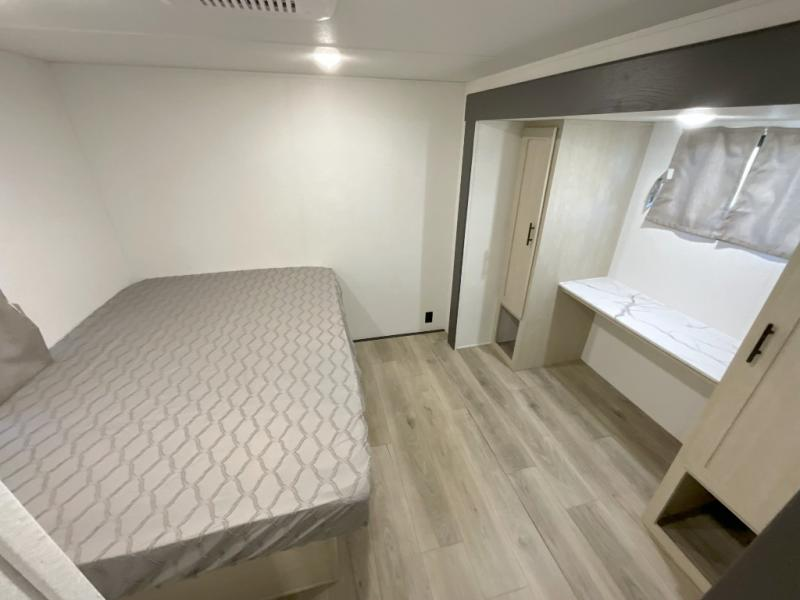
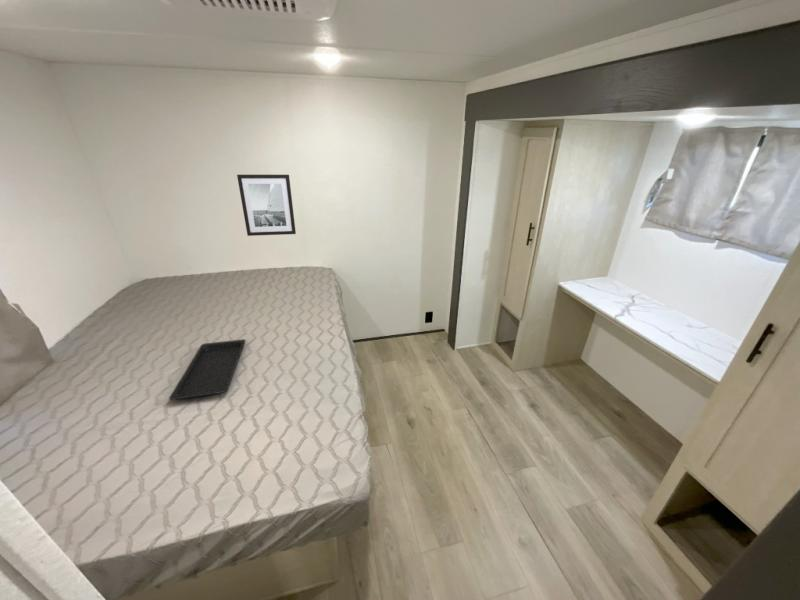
+ serving tray [168,338,247,401]
+ wall art [236,174,297,237]
